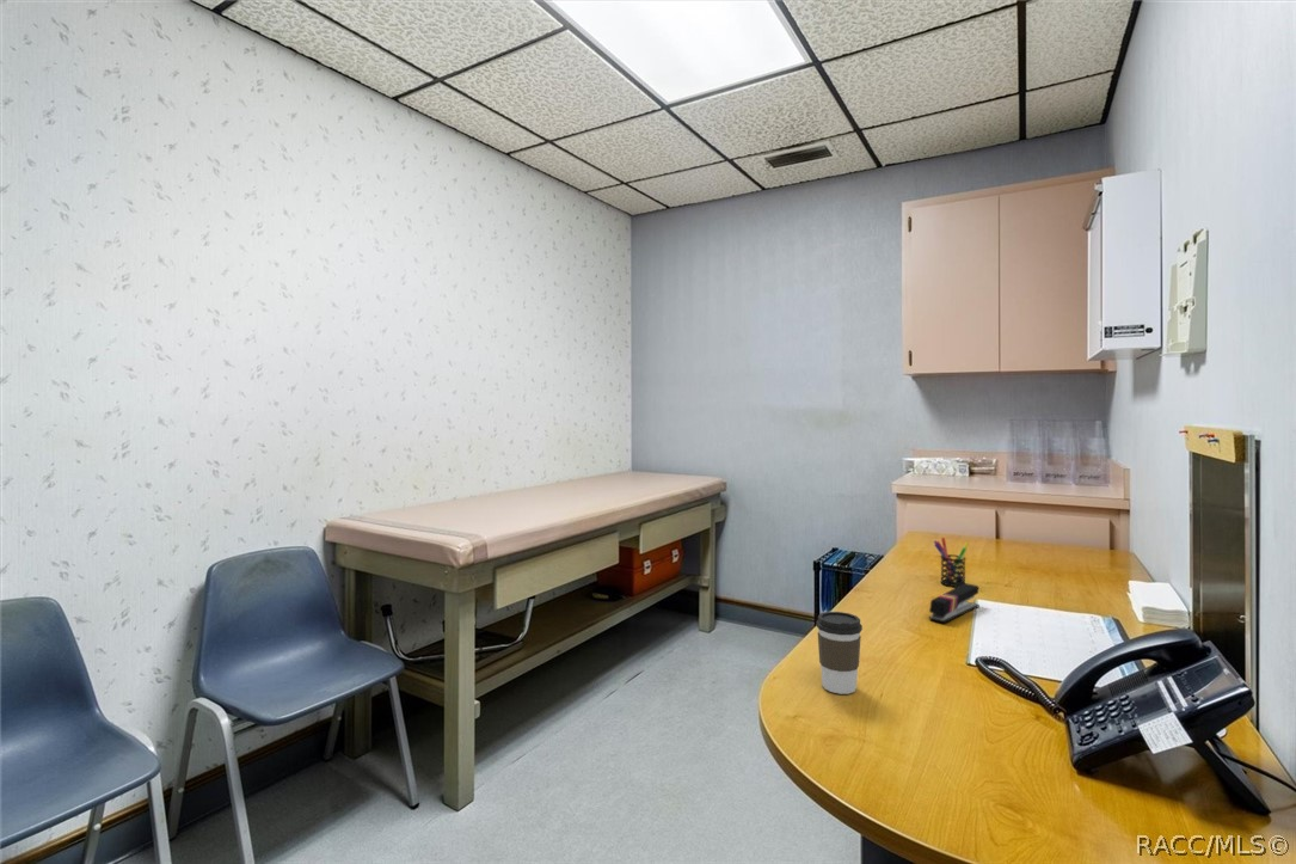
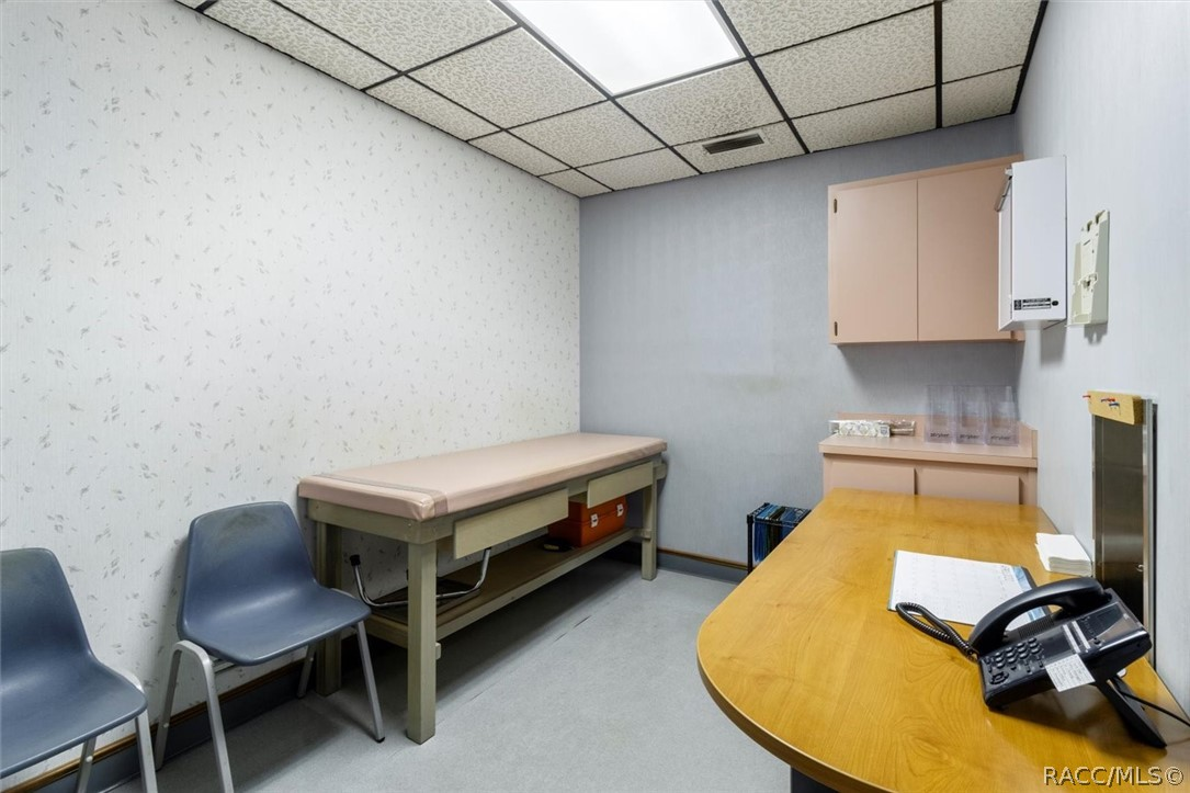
- coffee cup [815,611,864,696]
- stapler [928,582,981,624]
- pen holder [933,537,970,588]
